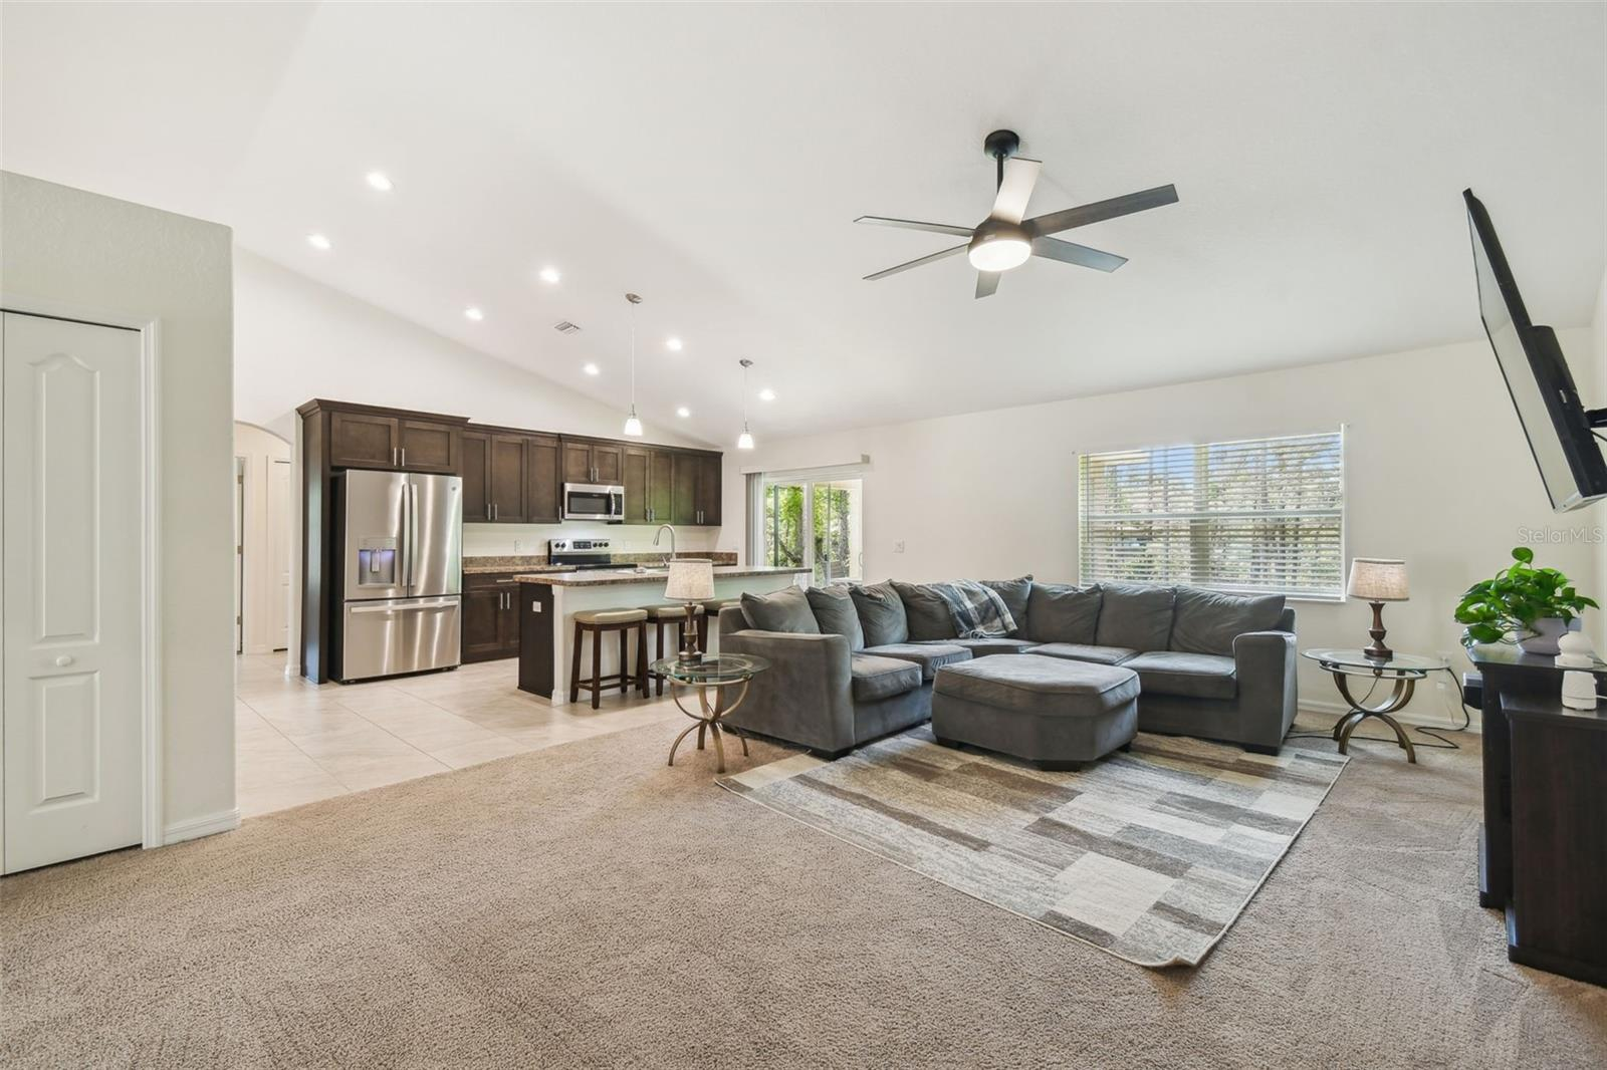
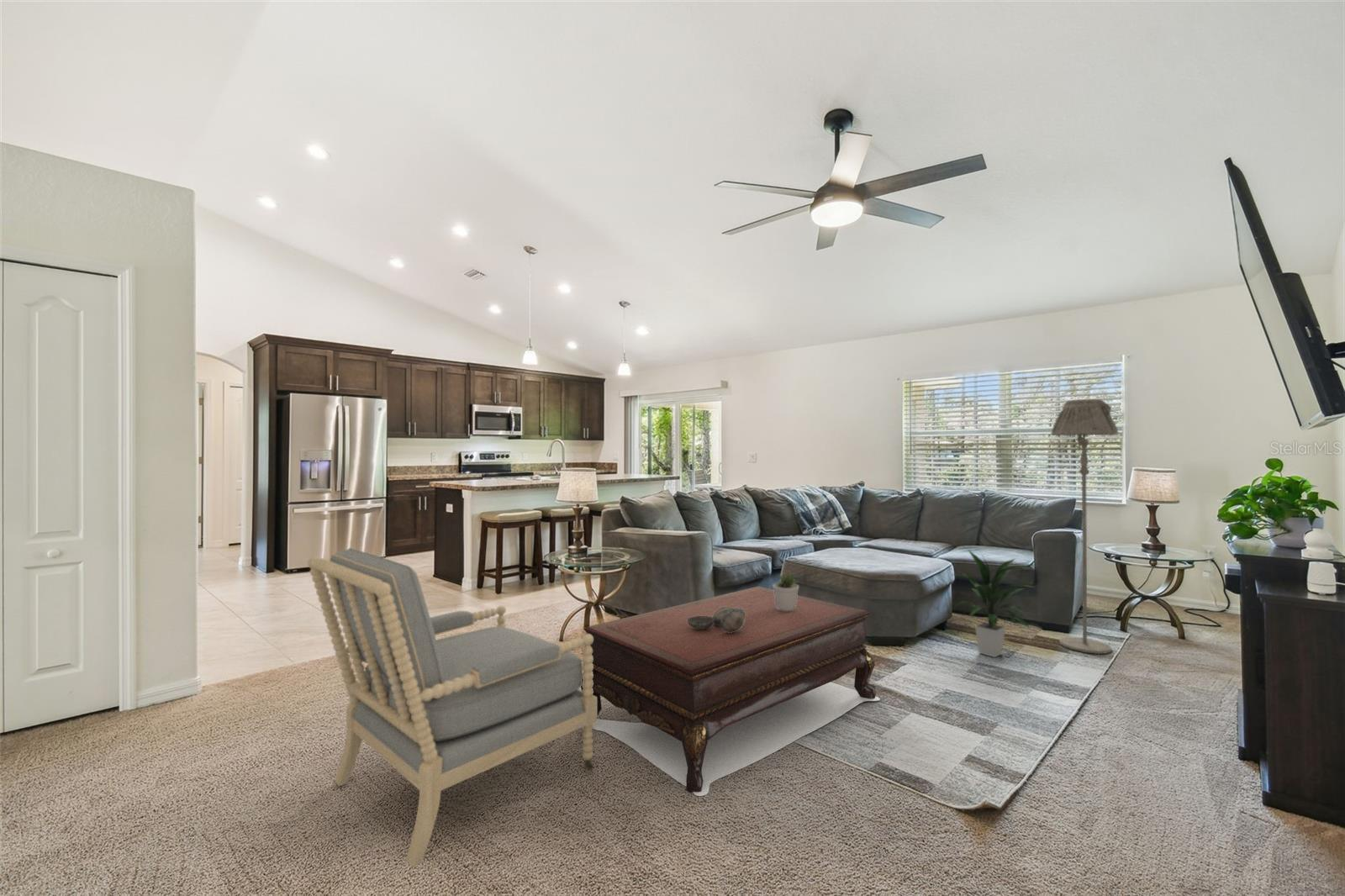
+ indoor plant [949,548,1037,658]
+ floor lamp [1050,398,1119,655]
+ decorative bowl [688,607,745,633]
+ potted plant [772,571,800,611]
+ coffee table [580,586,881,797]
+ armchair [306,547,598,868]
